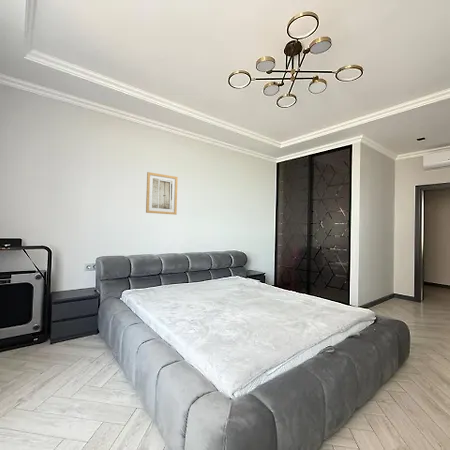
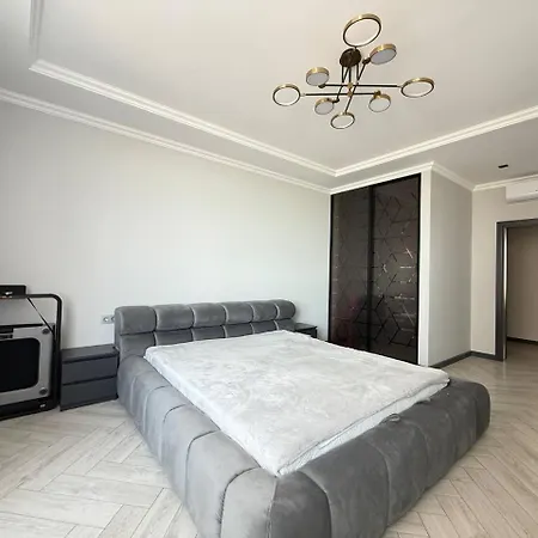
- wall art [145,171,179,216]
